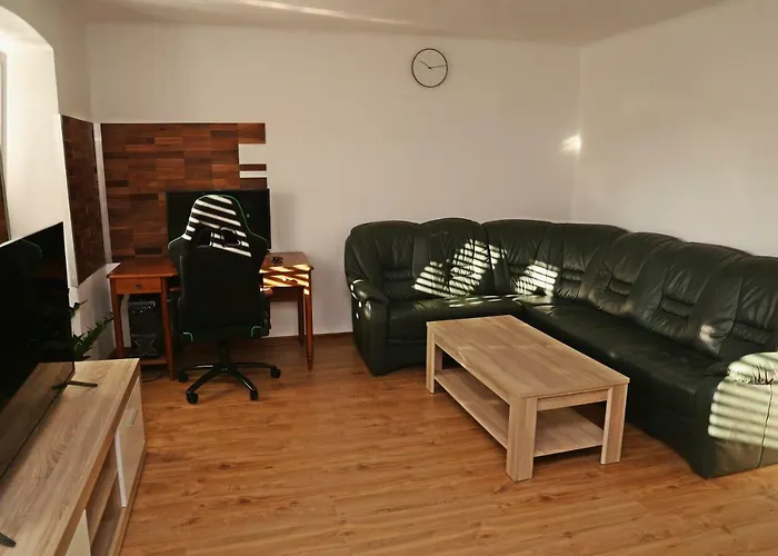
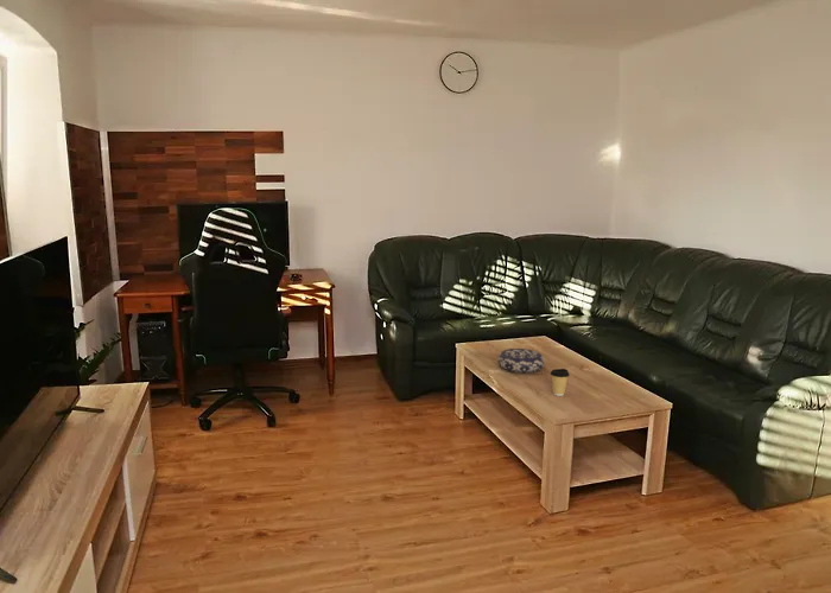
+ decorative bowl [496,347,546,374]
+ coffee cup [550,368,571,397]
